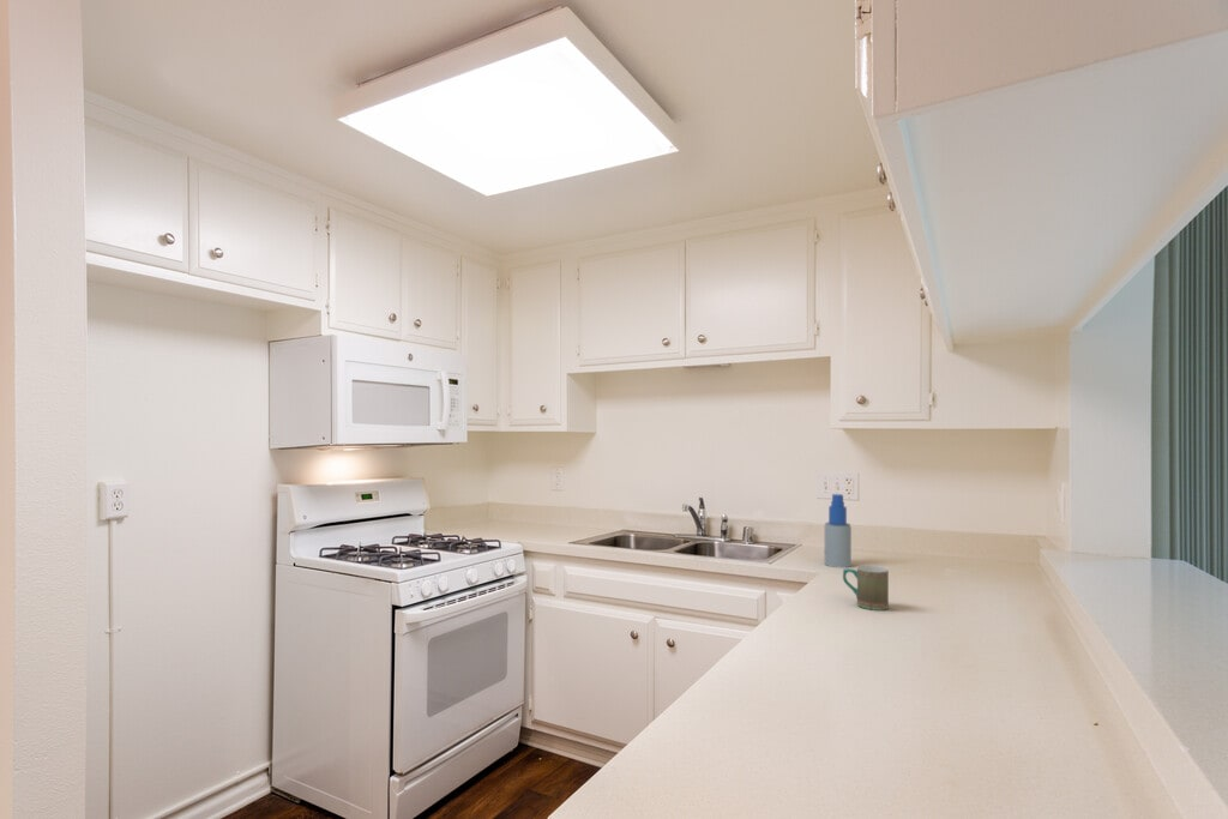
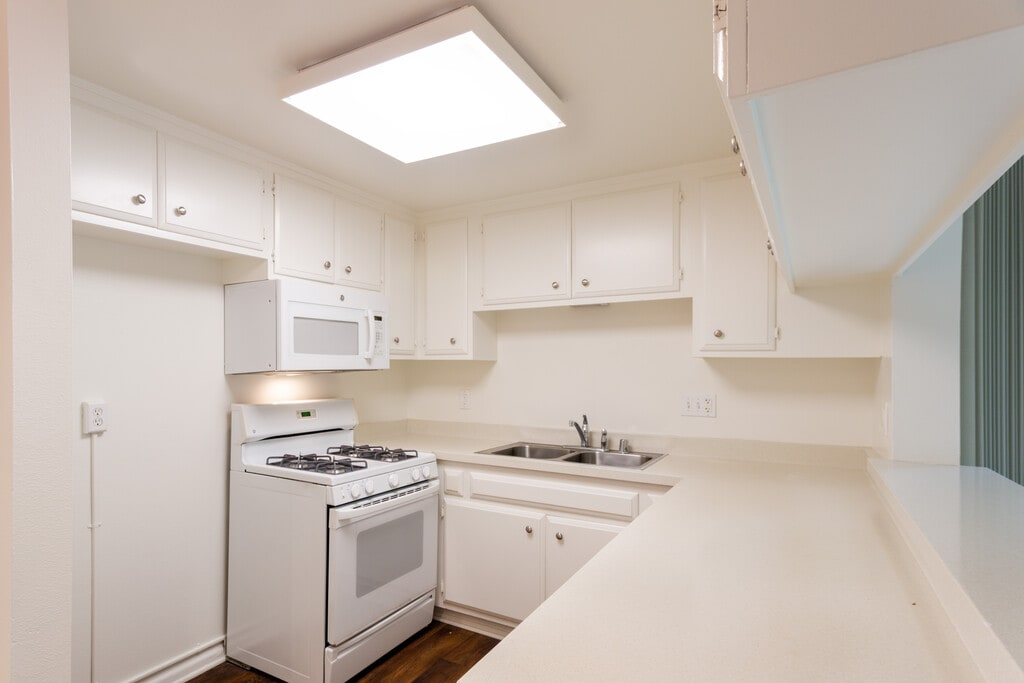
- spray bottle [824,493,853,568]
- mug [842,564,890,612]
